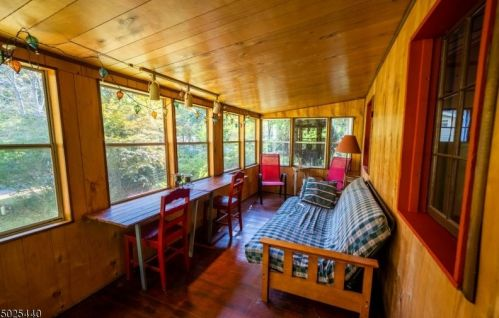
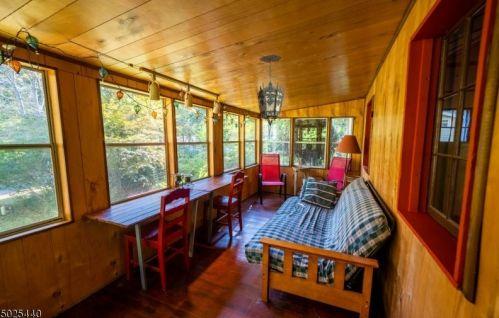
+ hanging lantern [254,53,286,127]
